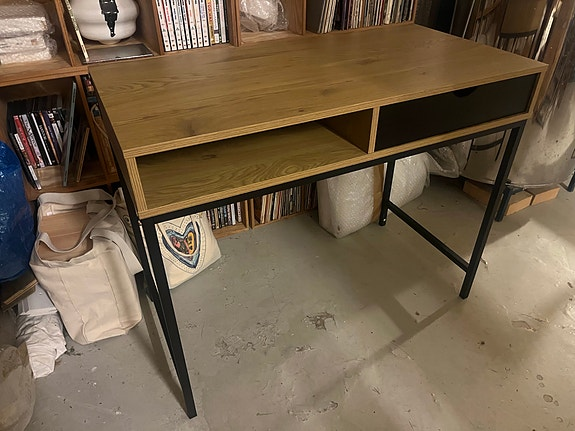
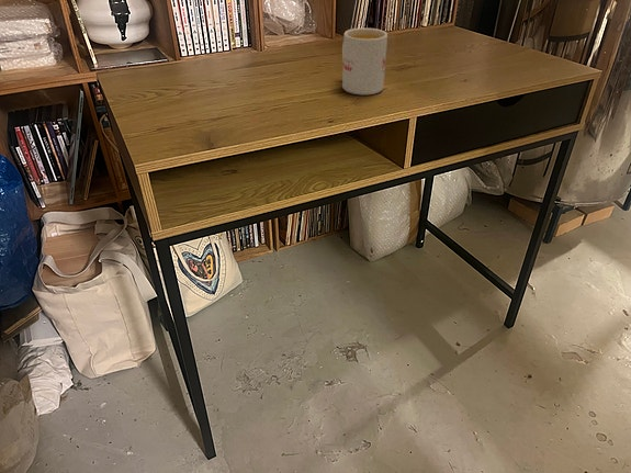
+ mug [341,27,388,95]
